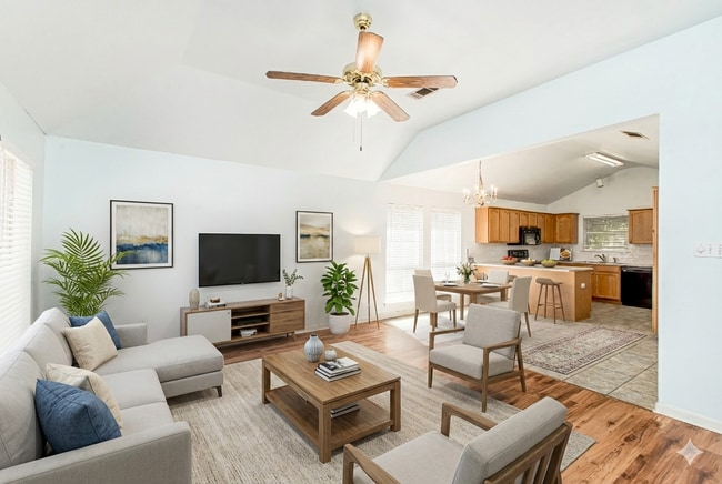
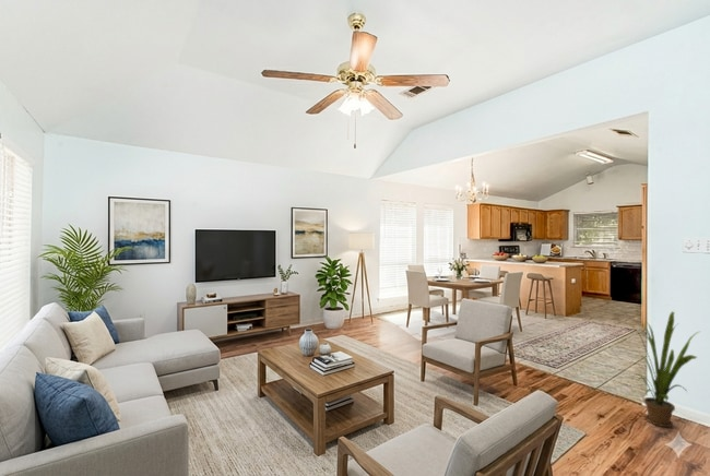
+ house plant [624,311,700,428]
